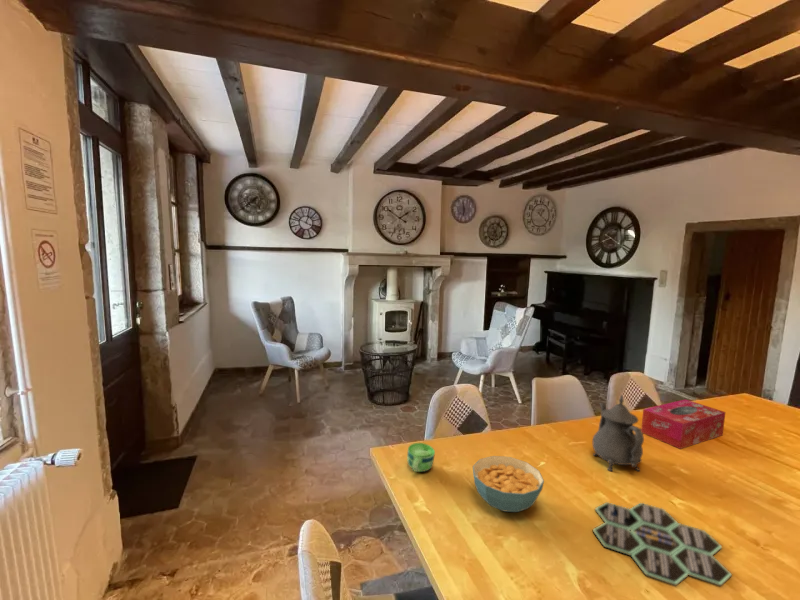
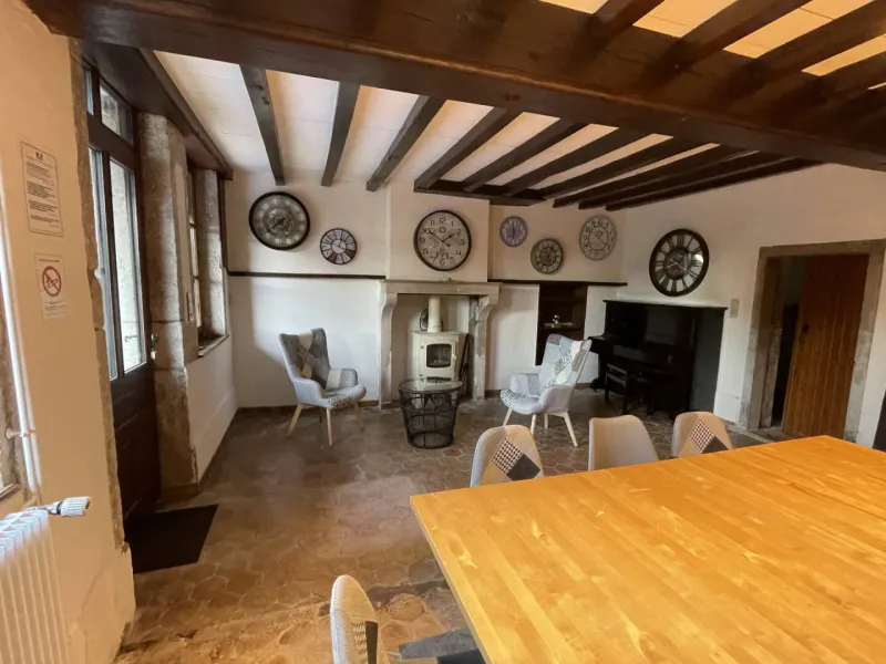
- board game [592,501,733,588]
- cereal bowl [472,455,545,513]
- cup [406,442,436,473]
- tissue box [640,398,726,450]
- teapot [591,394,645,472]
